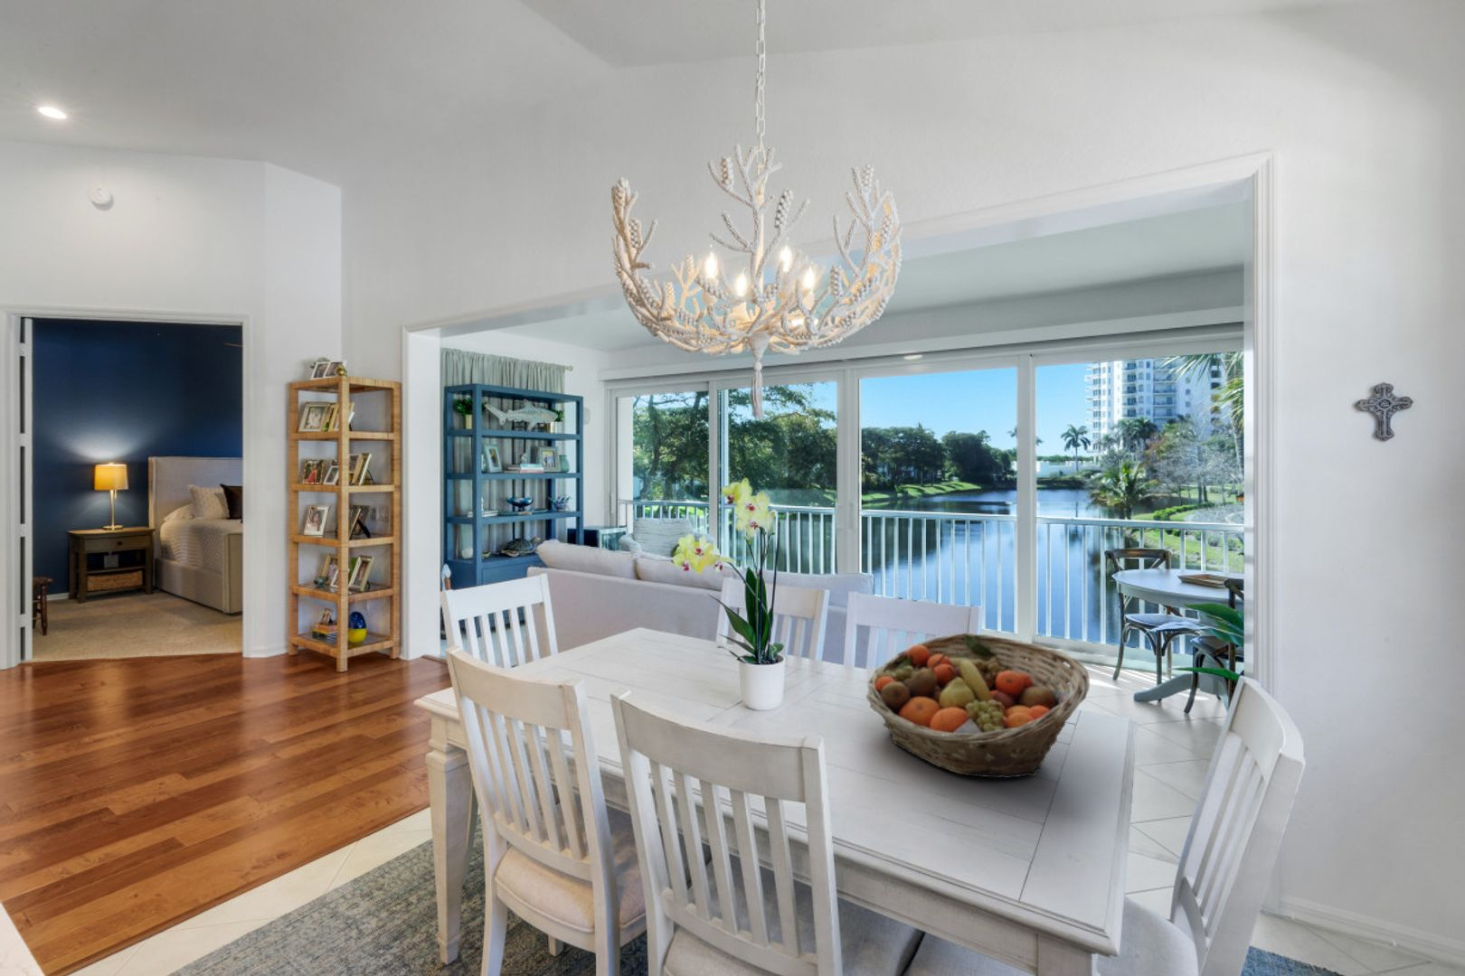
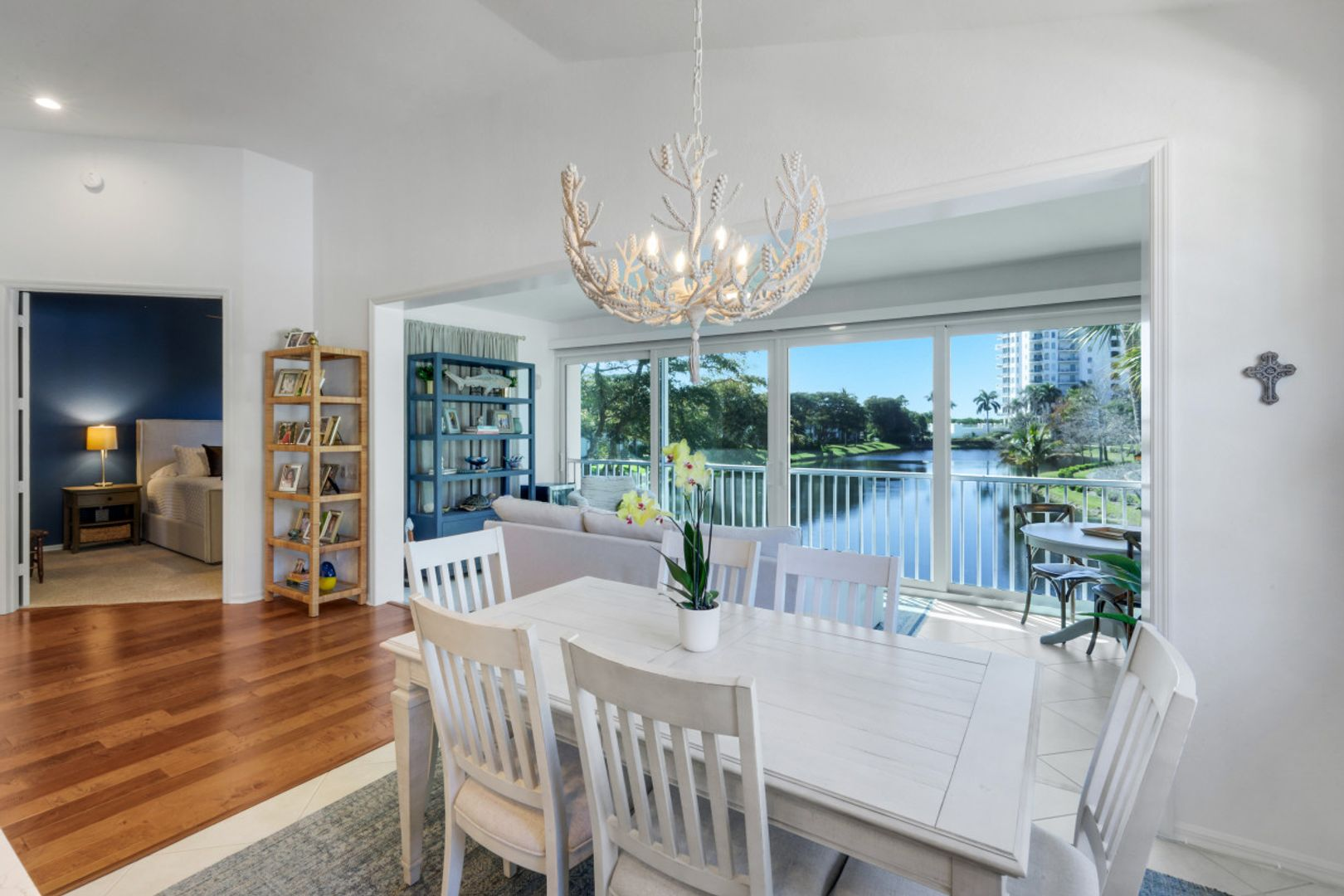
- fruit basket [865,633,1091,779]
